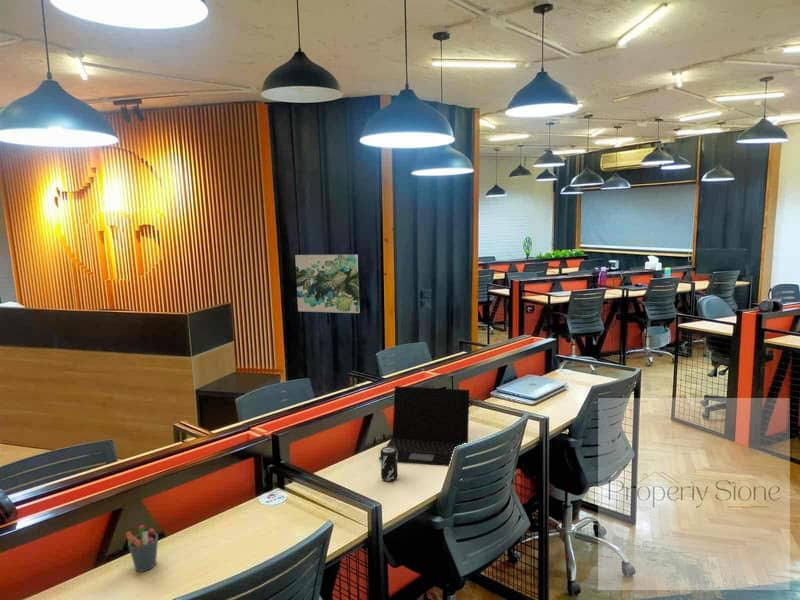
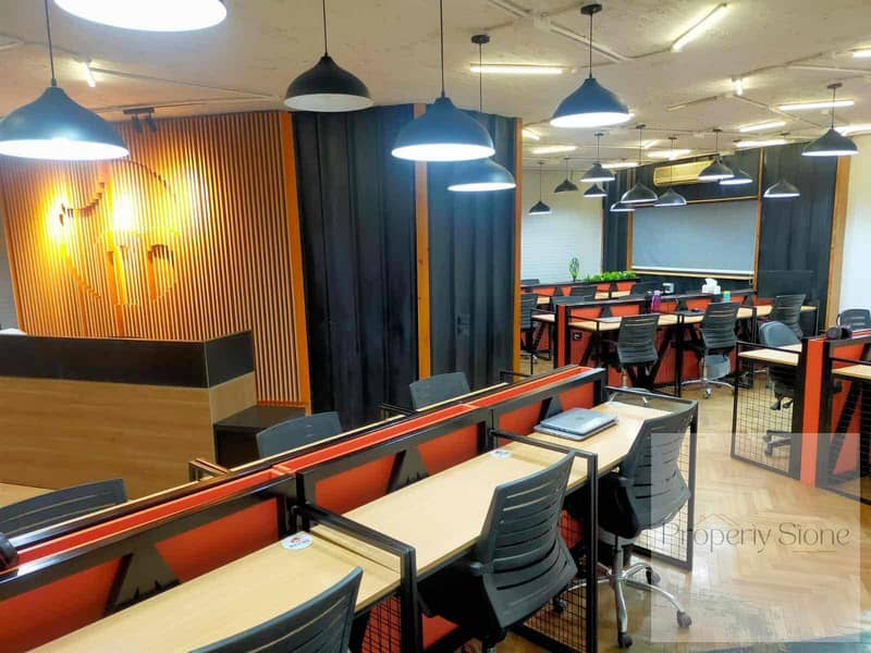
- beverage can [379,446,399,483]
- wall art [294,254,361,314]
- pen holder [125,524,159,573]
- laptop [378,385,470,467]
